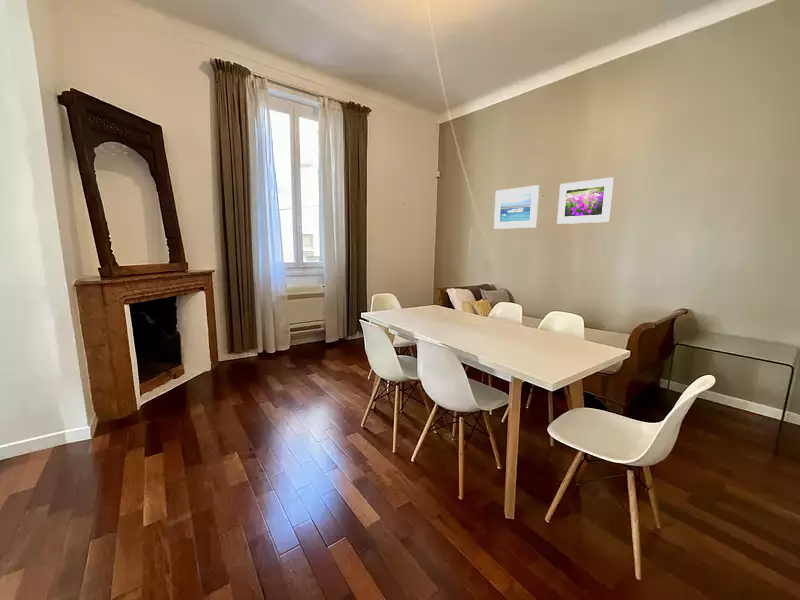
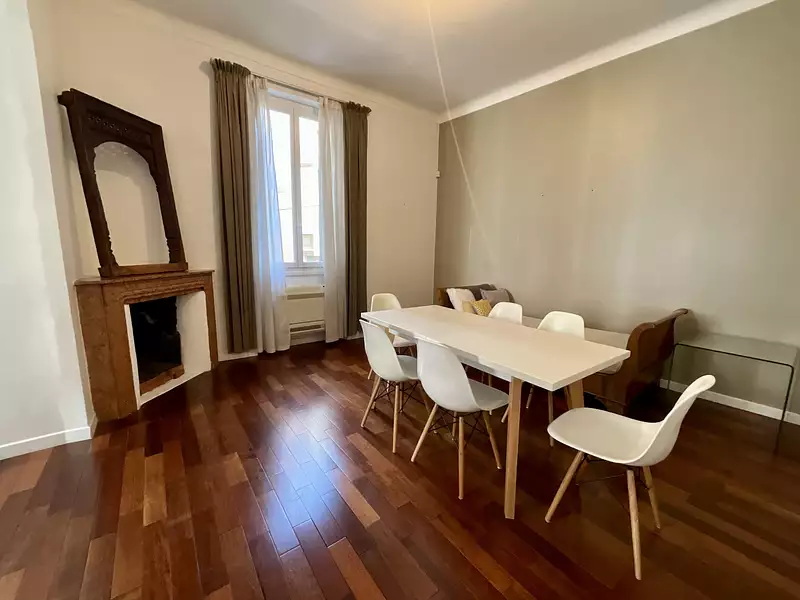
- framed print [556,176,615,225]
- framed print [493,184,540,230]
